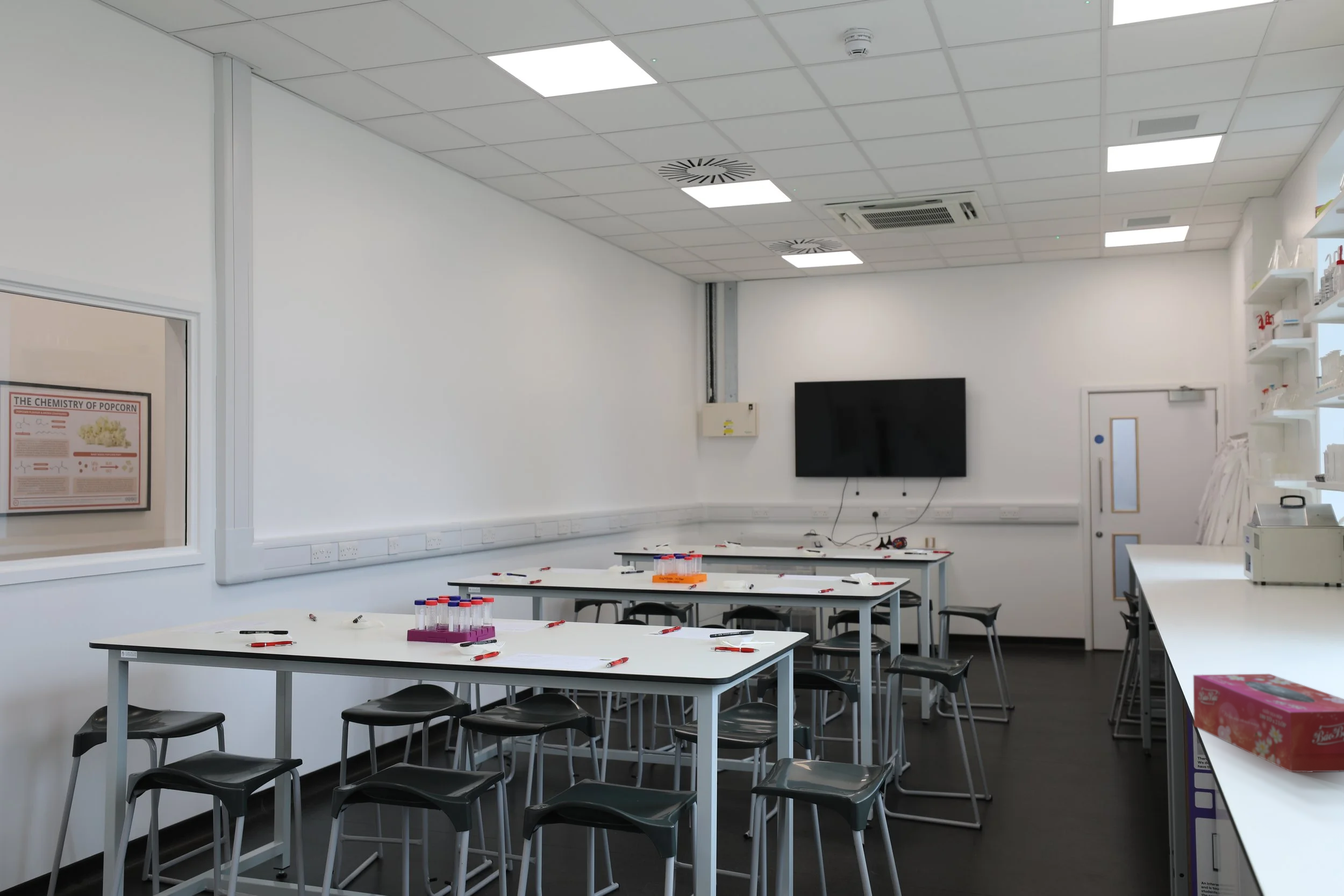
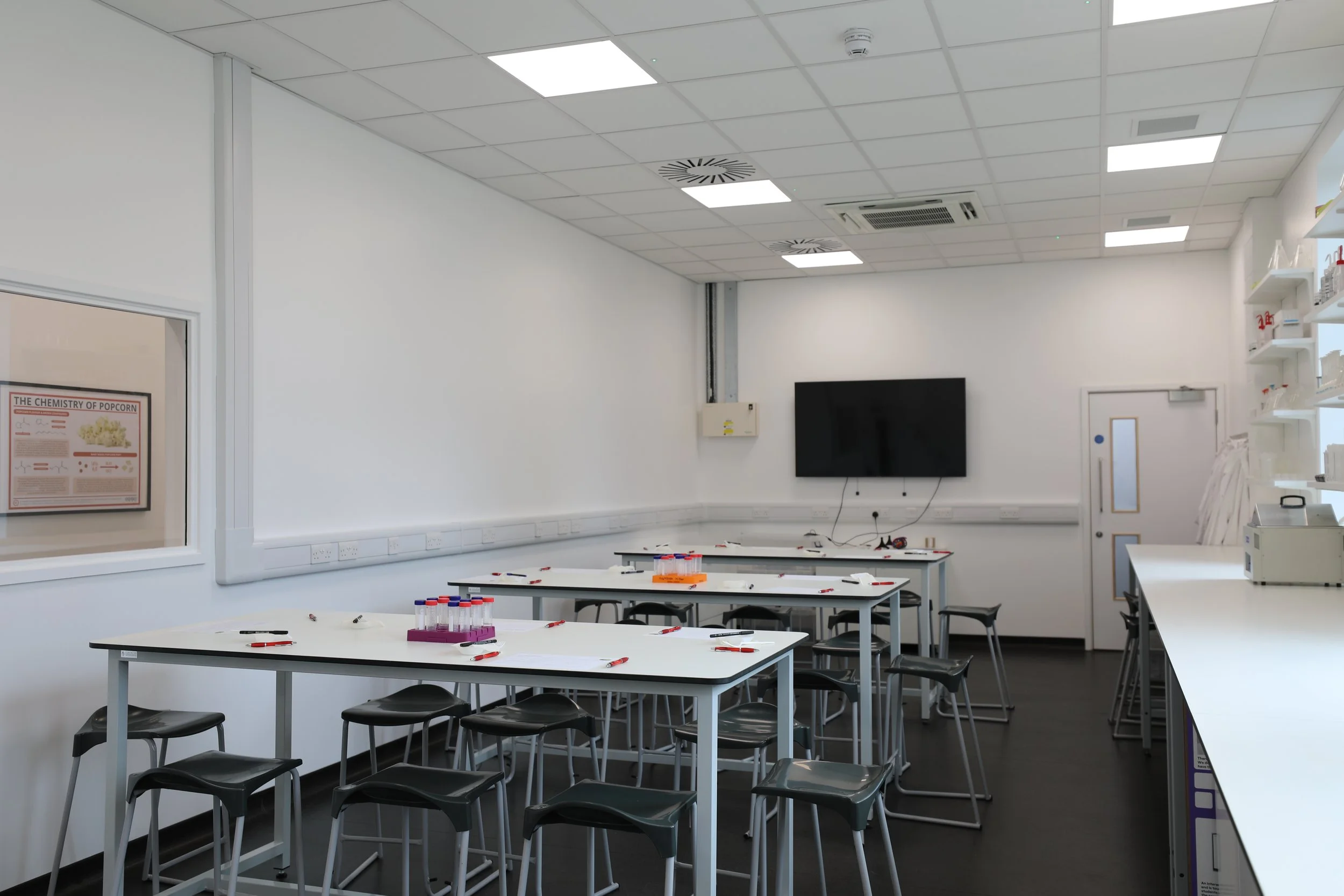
- tissue box [1193,673,1344,773]
